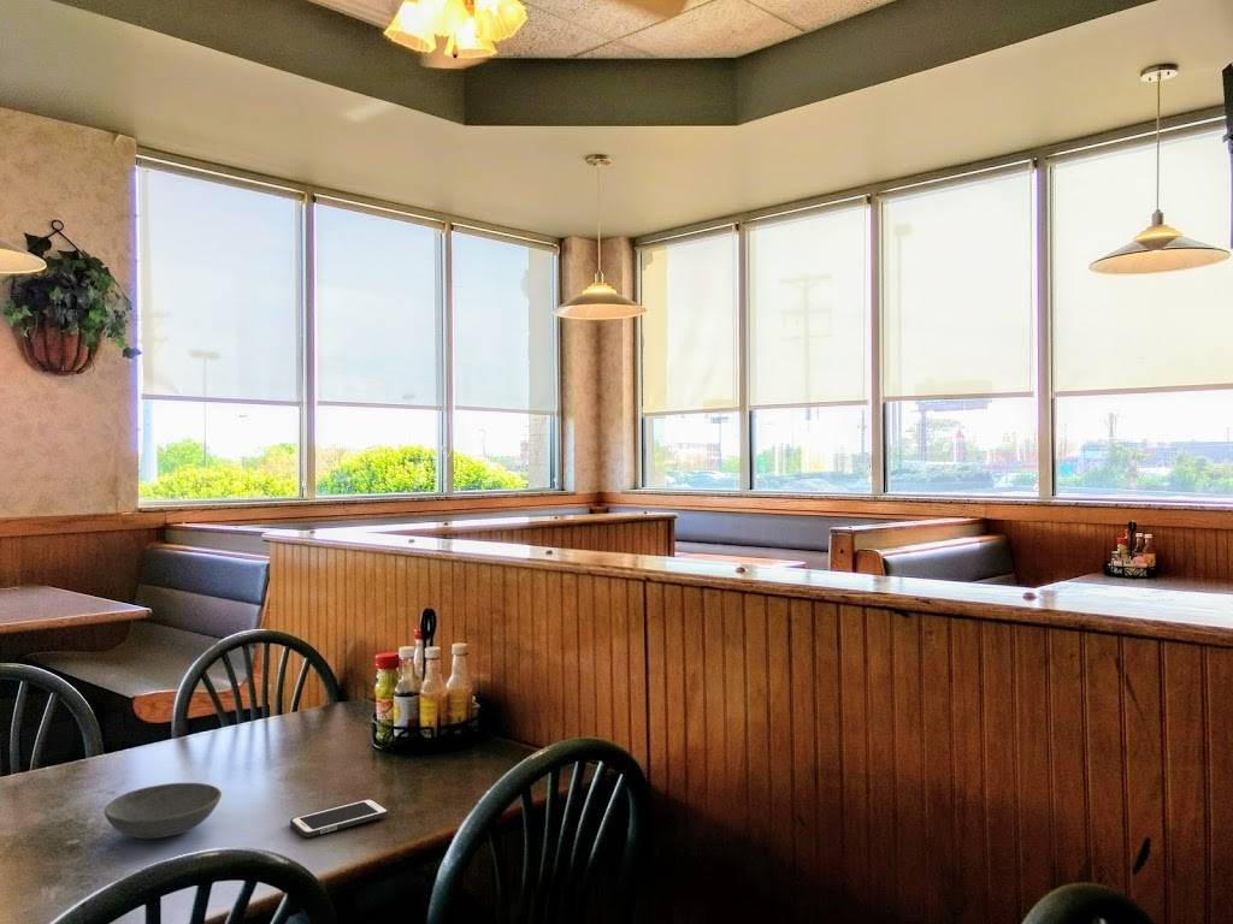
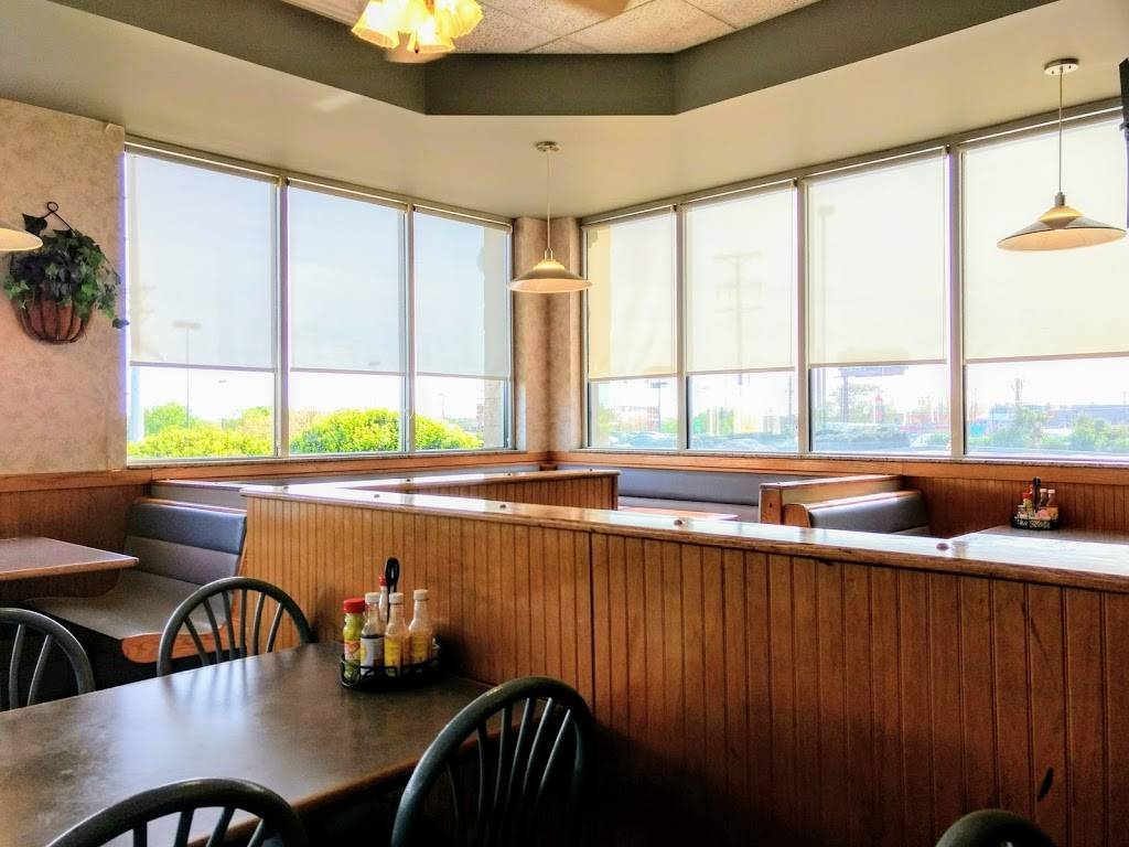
- bowl [104,782,223,840]
- cell phone [289,798,390,839]
